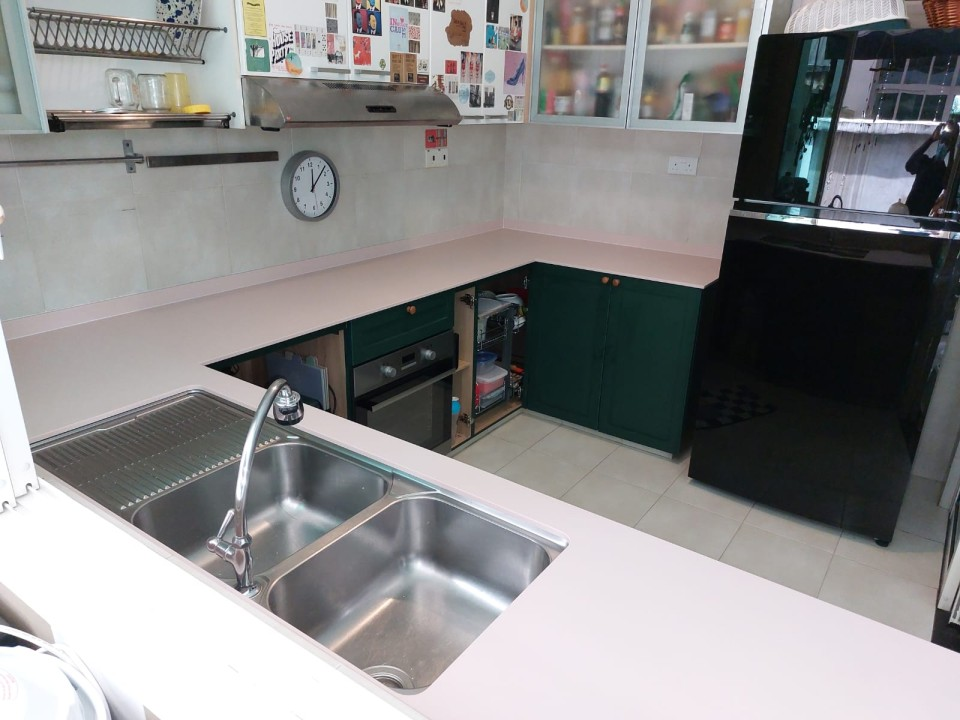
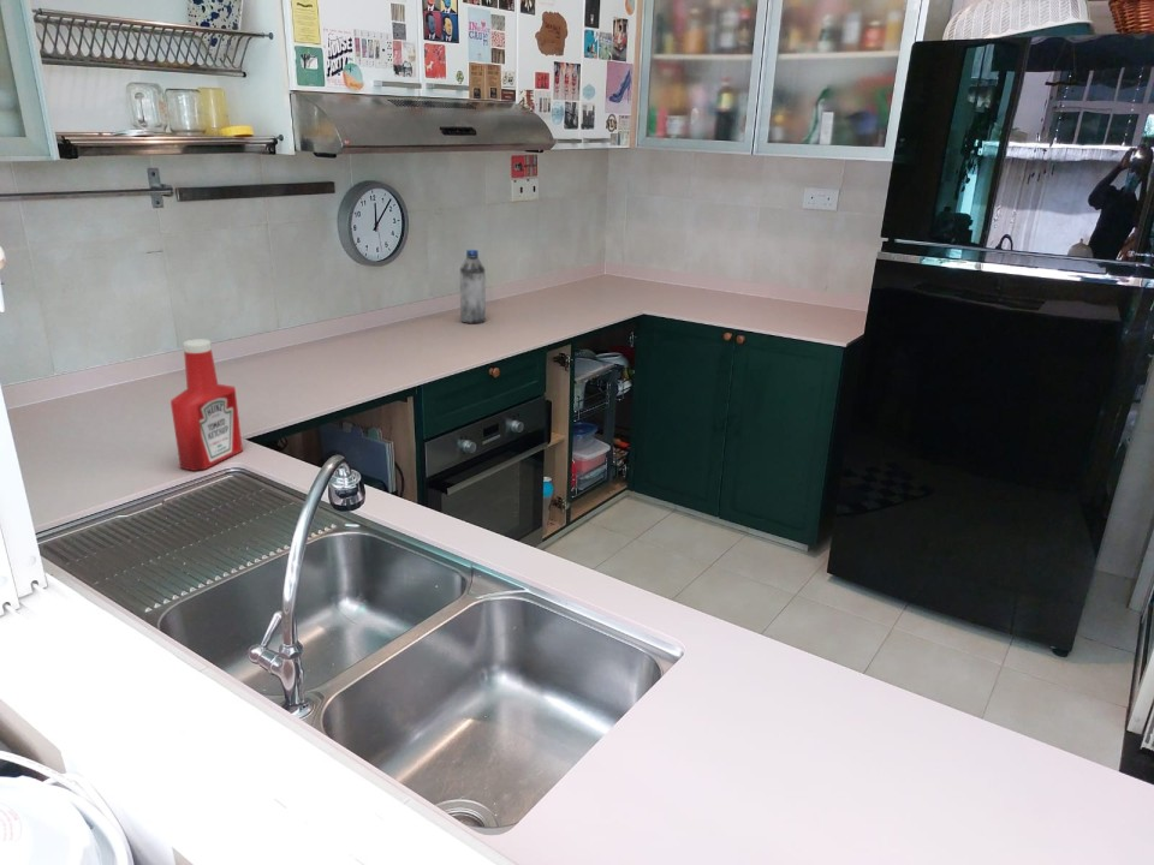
+ soap bottle [169,338,244,472]
+ water bottle [459,249,487,324]
